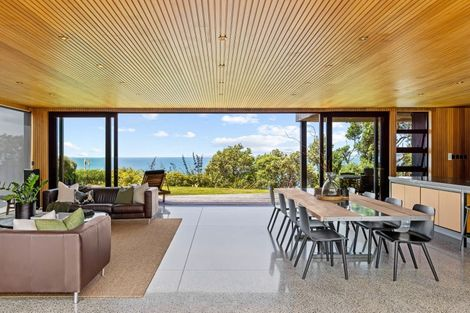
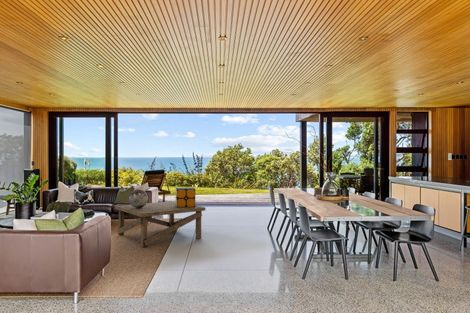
+ coffee table [114,200,206,248]
+ reflective sphere [128,188,149,208]
+ puzzle cube [175,187,196,208]
